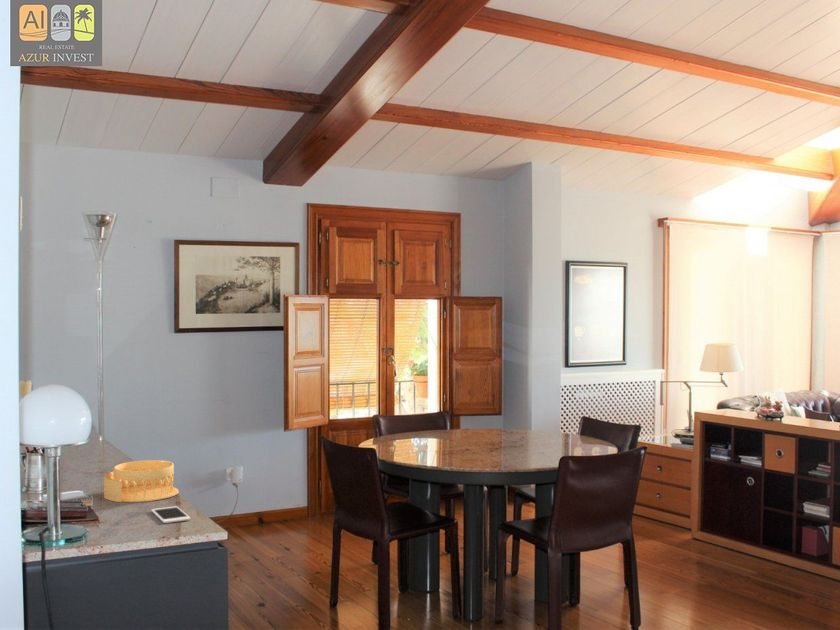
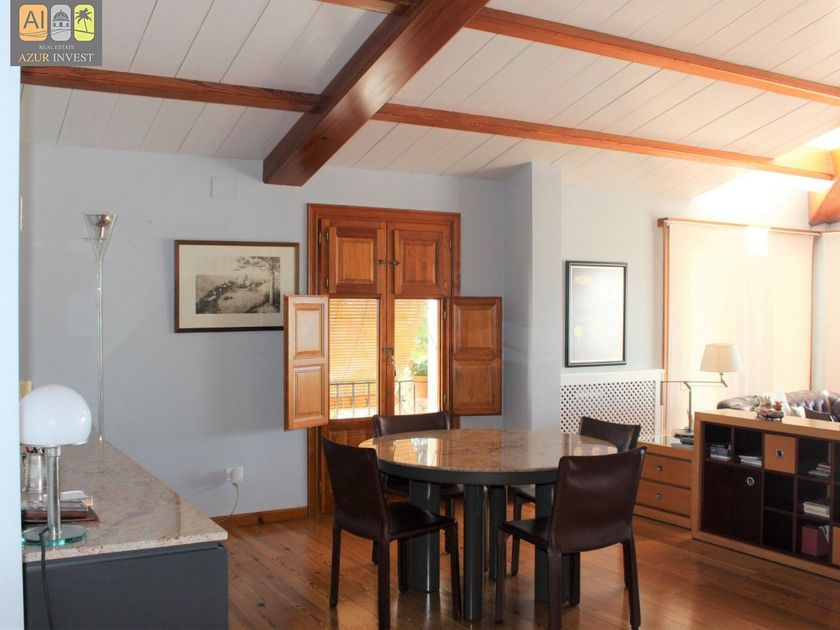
- architectural model [103,459,180,503]
- cell phone [150,505,191,524]
